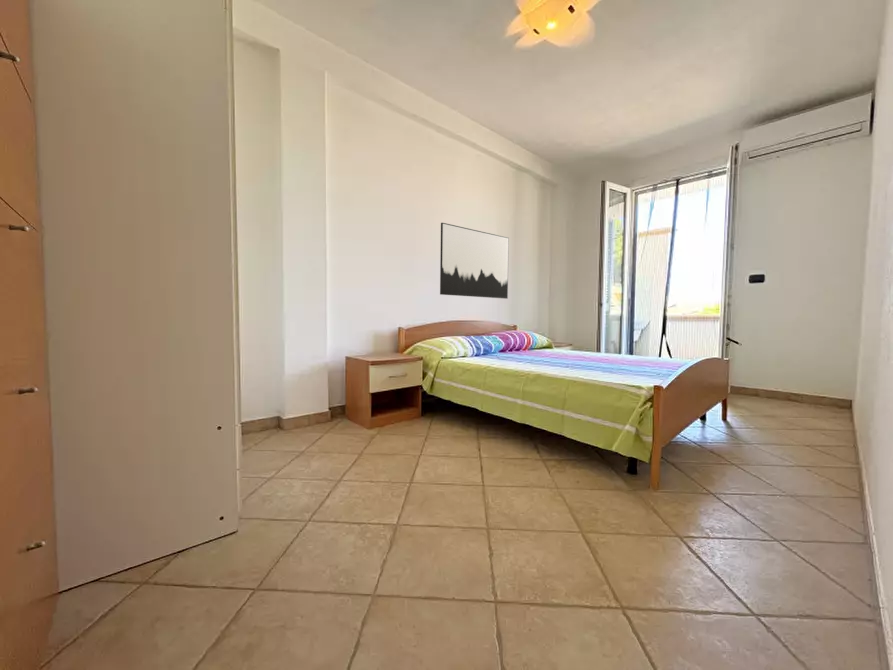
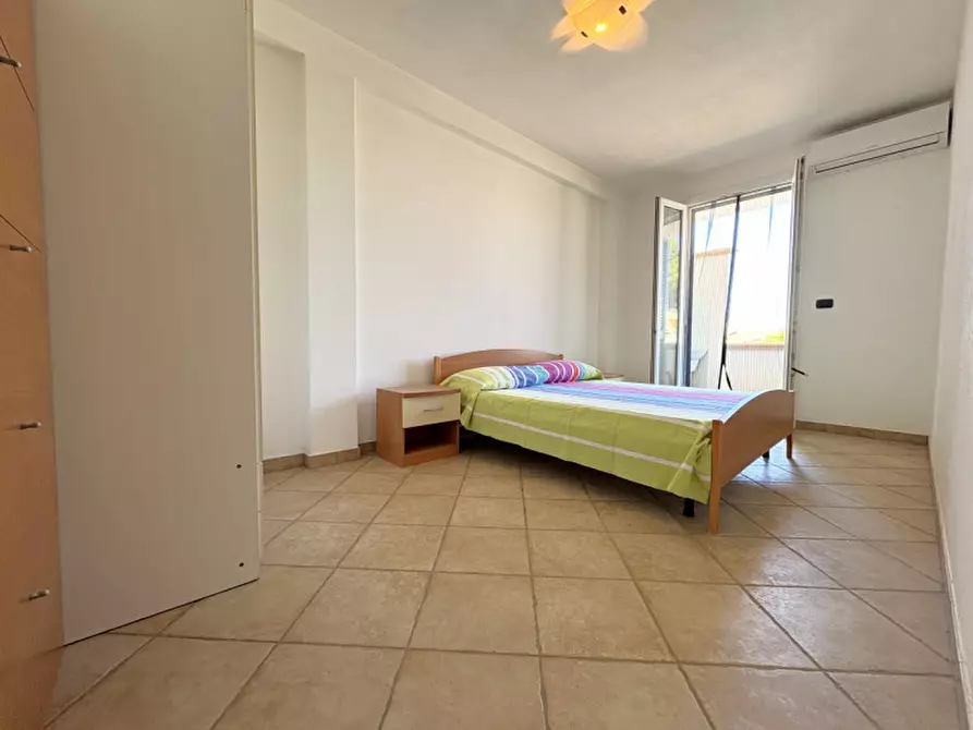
- wall art [439,222,510,300]
